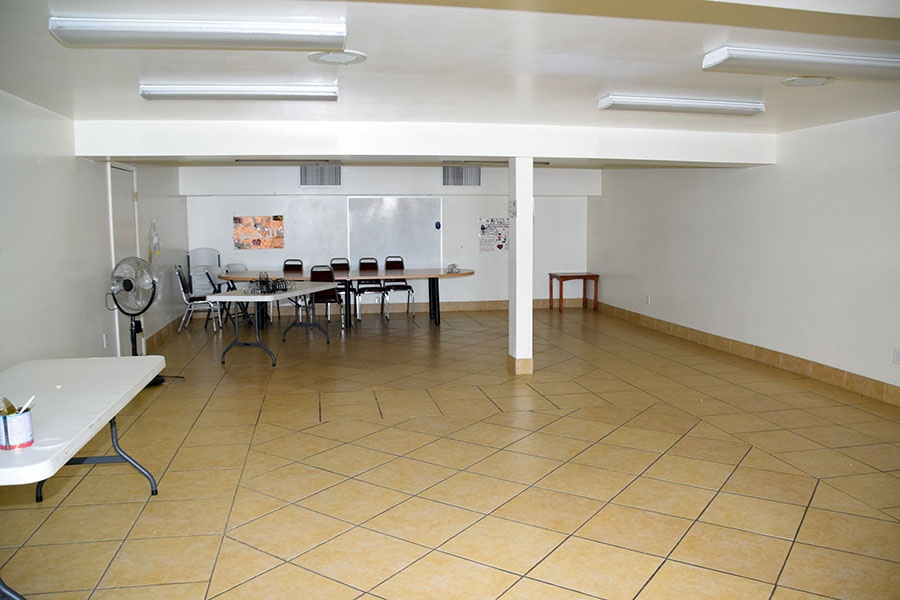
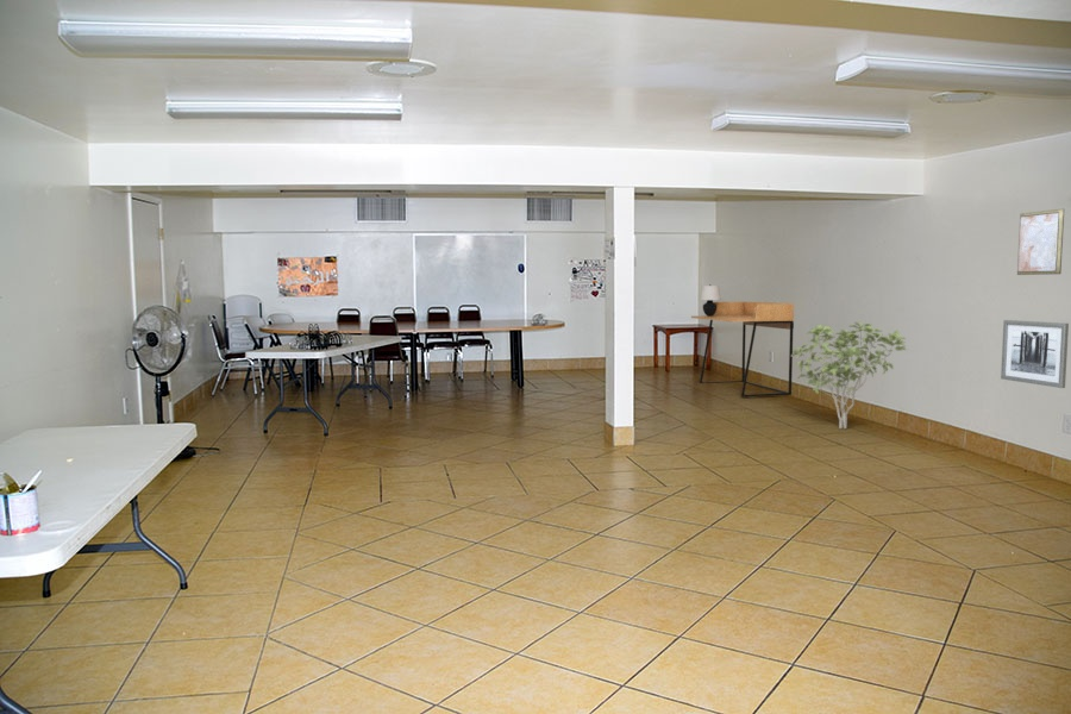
+ wall art [1016,207,1065,276]
+ desk [690,300,795,399]
+ shrub [791,321,908,430]
+ wall art [1000,319,1070,389]
+ table lamp [699,283,722,317]
